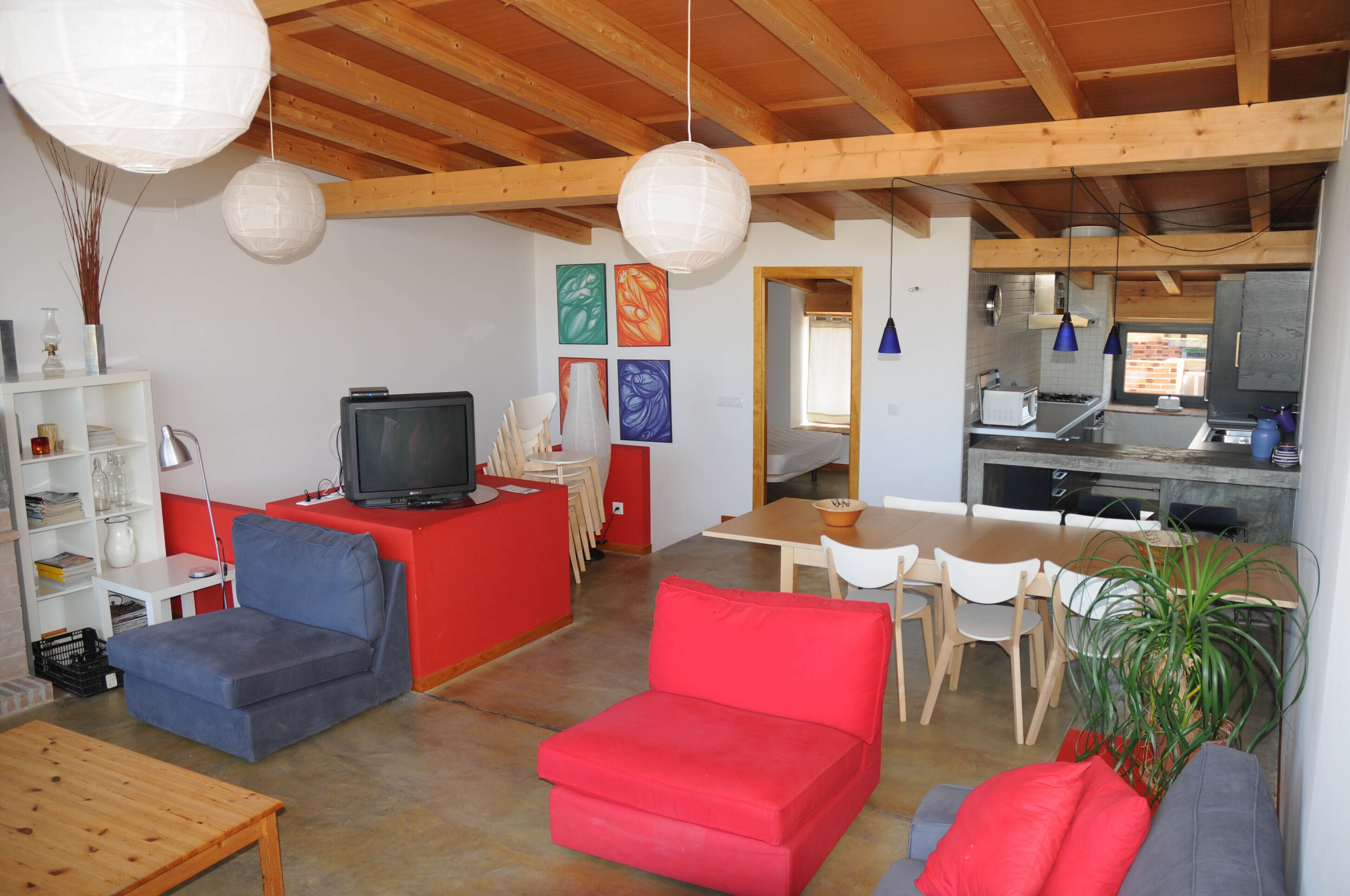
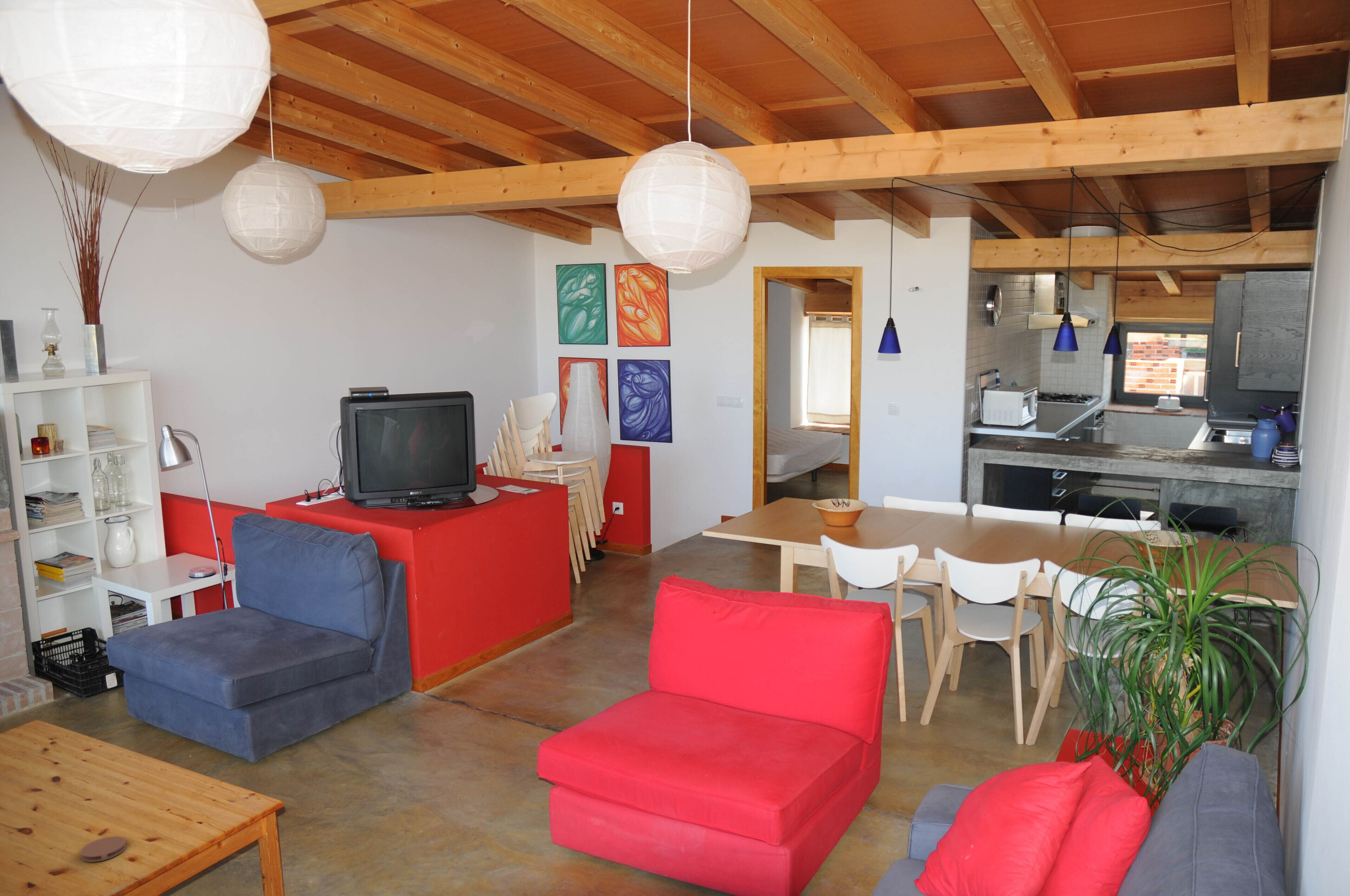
+ coaster [80,836,127,862]
